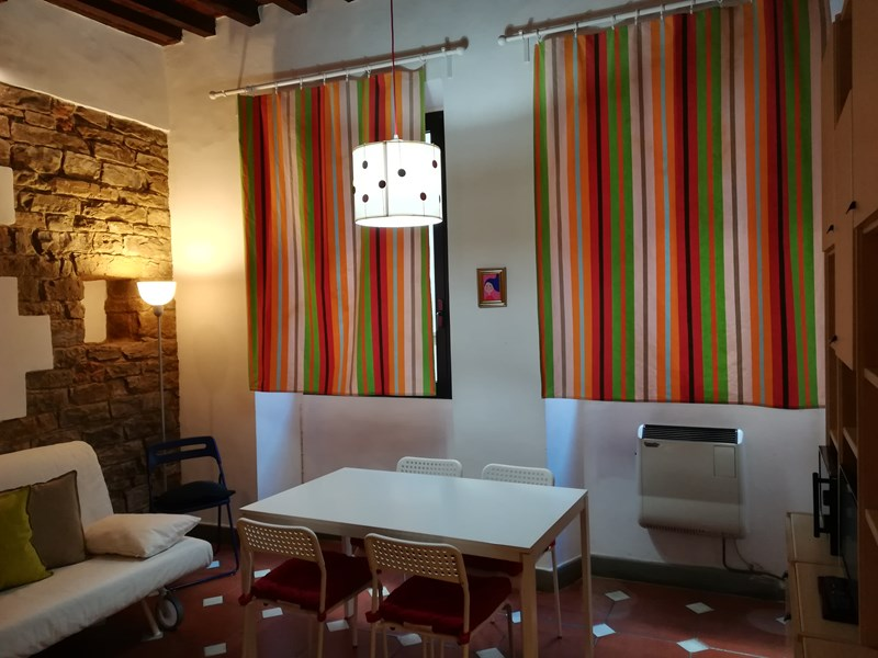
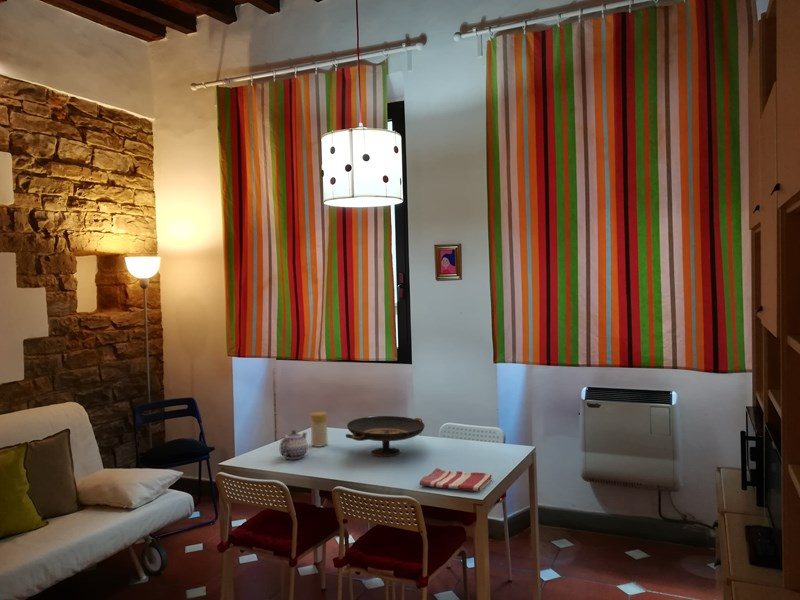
+ decorative bowl [345,415,426,458]
+ teapot [279,429,309,460]
+ candle [310,411,329,448]
+ dish towel [419,467,493,492]
